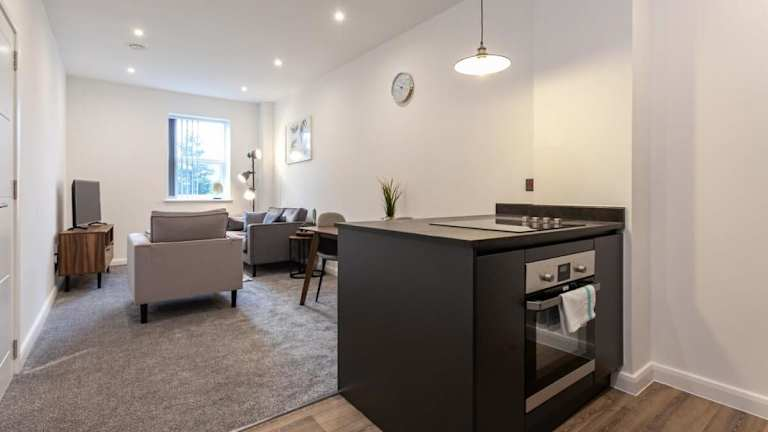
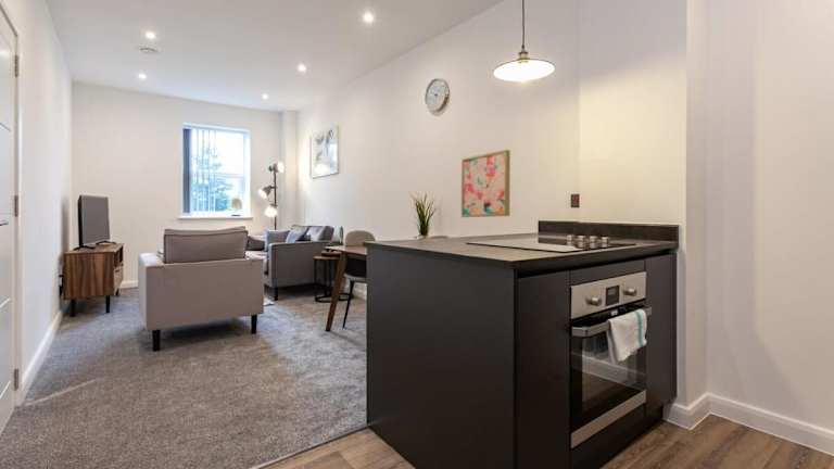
+ wall art [460,149,511,218]
